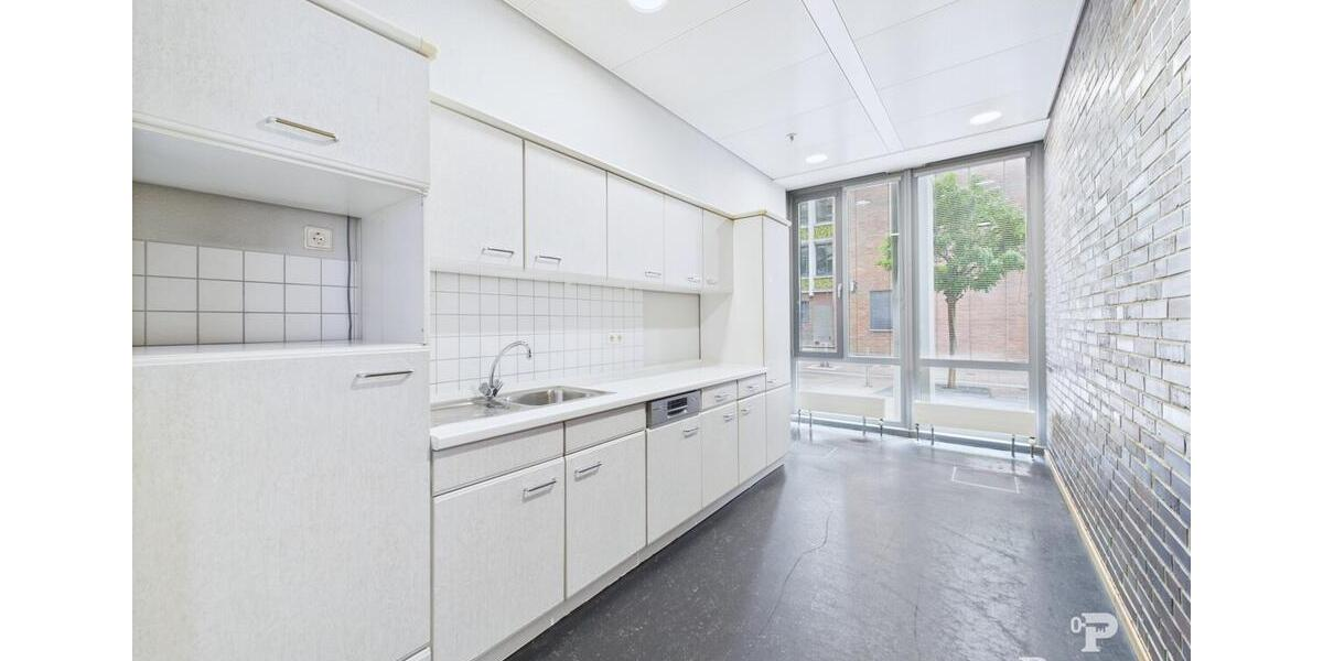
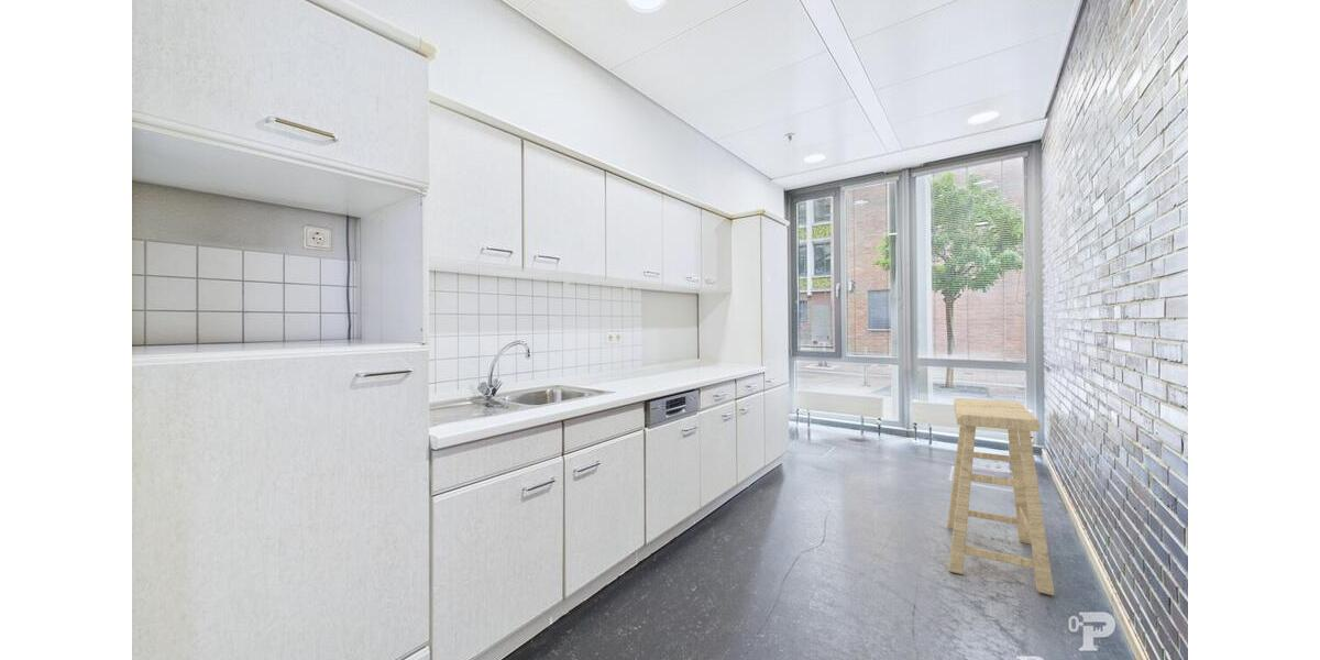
+ stool [946,397,1055,596]
